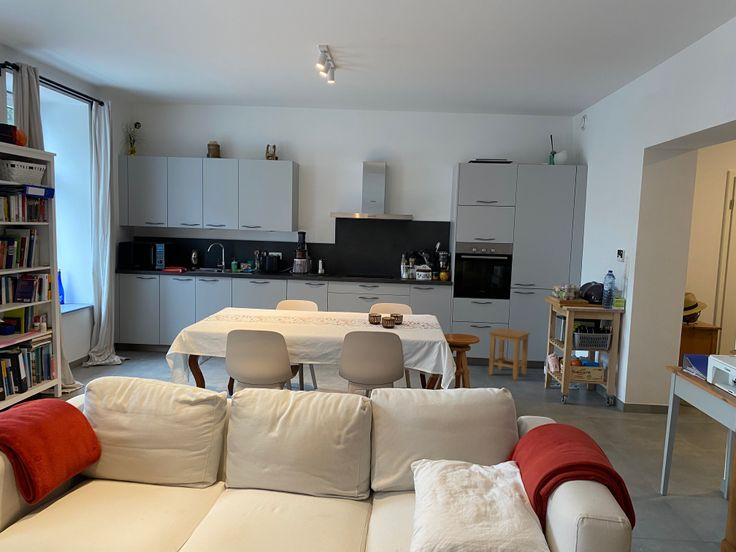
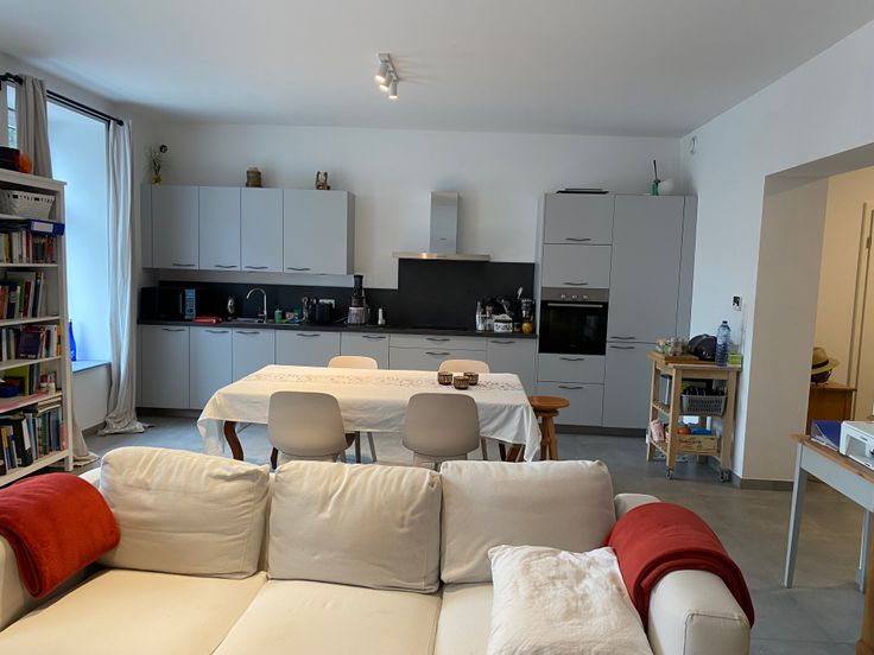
- stool [488,327,531,381]
